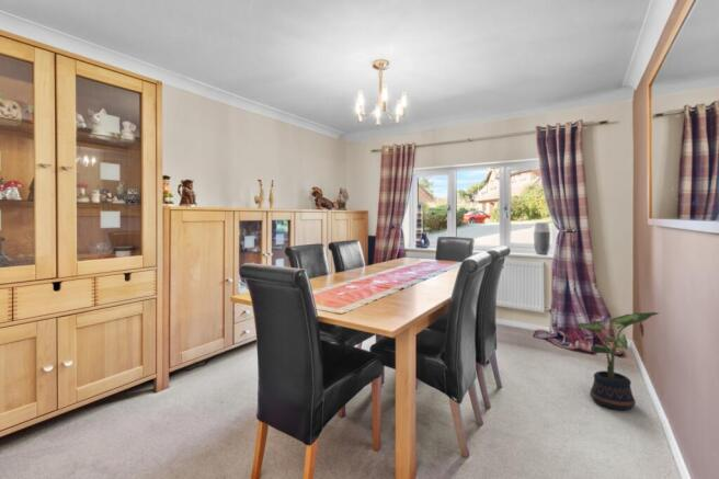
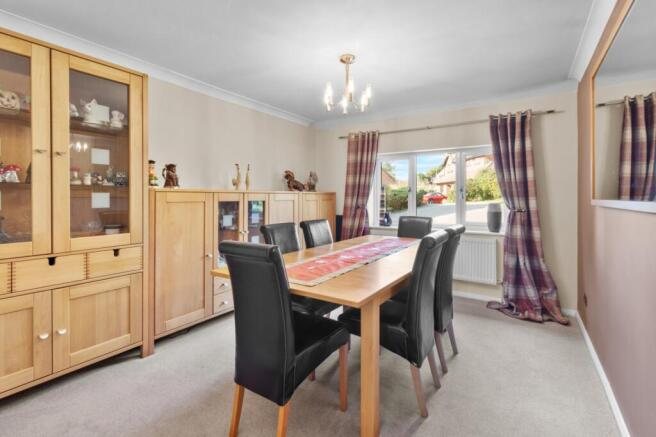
- potted plant [573,311,659,411]
